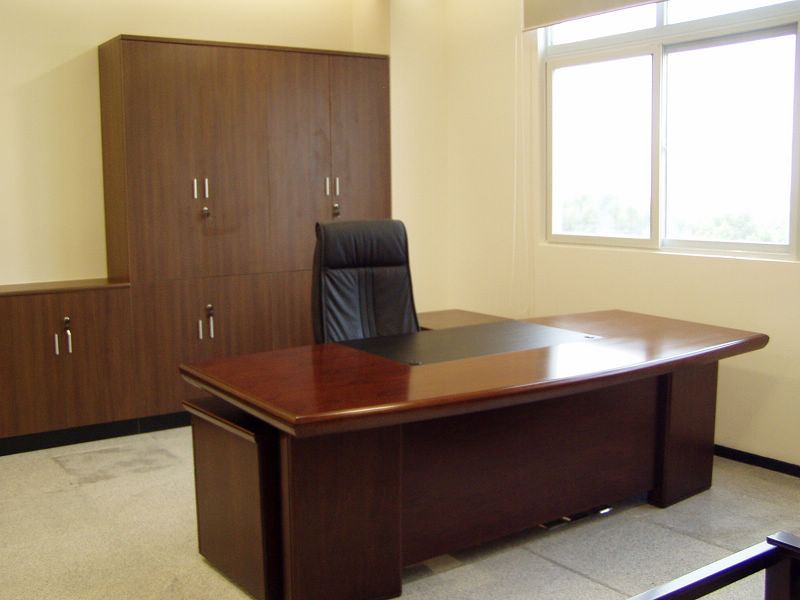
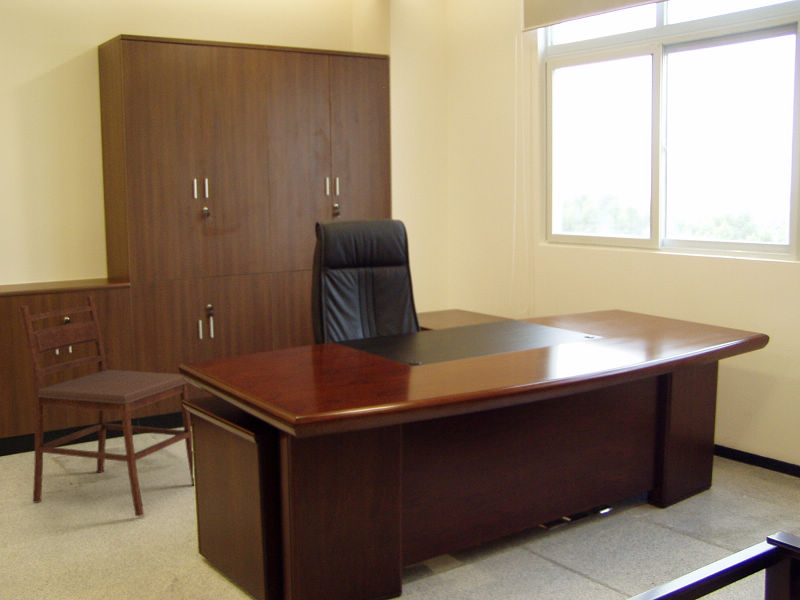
+ dining chair [19,295,195,517]
